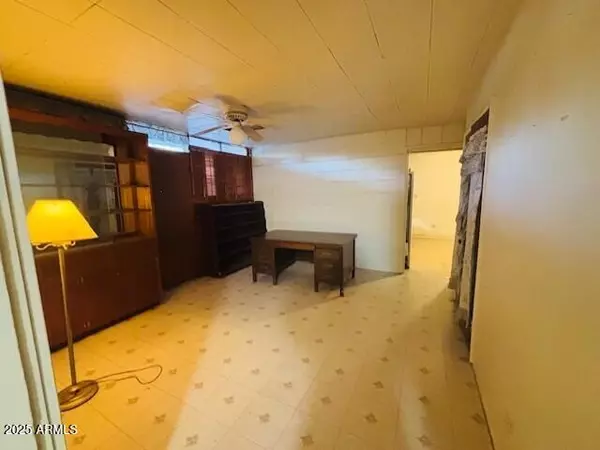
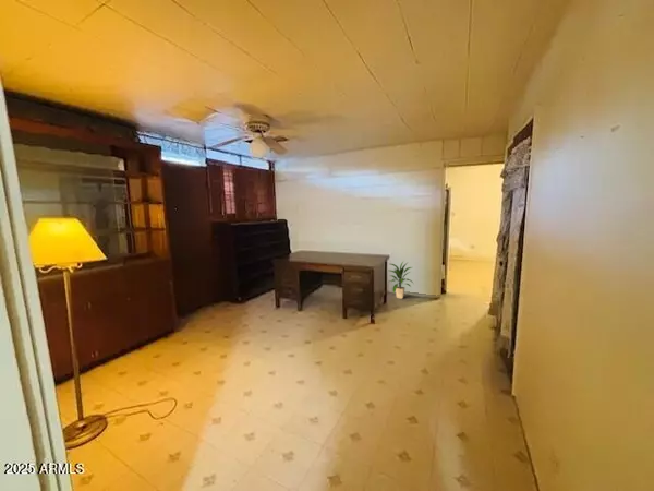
+ indoor plant [389,261,415,300]
